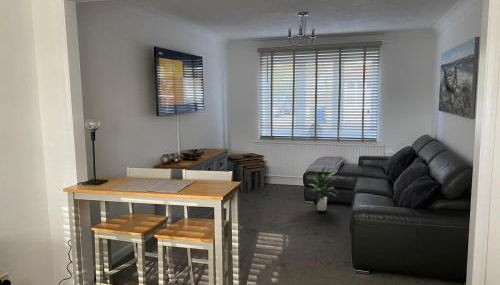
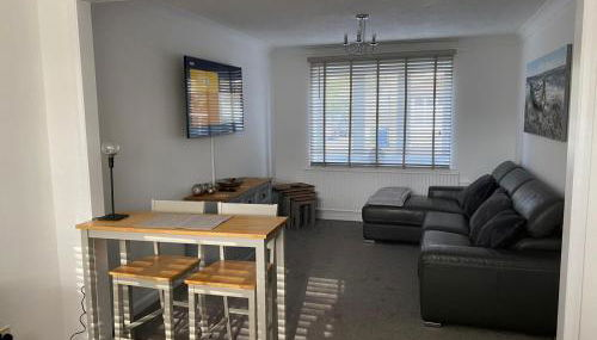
- indoor plant [307,165,338,212]
